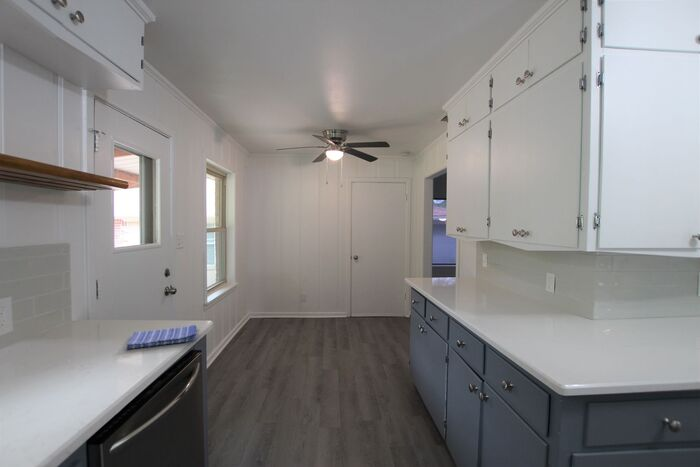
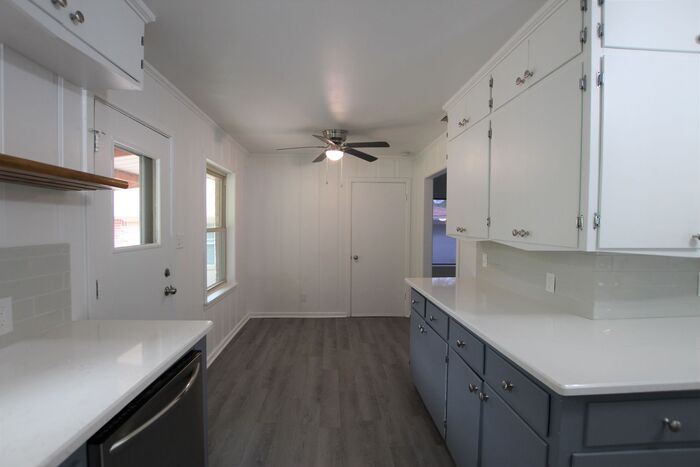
- dish towel [125,324,198,350]
